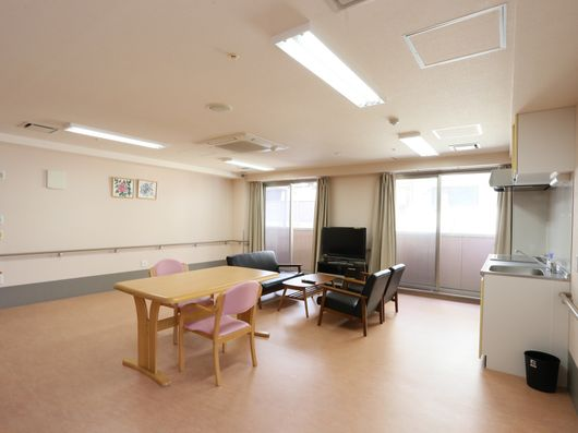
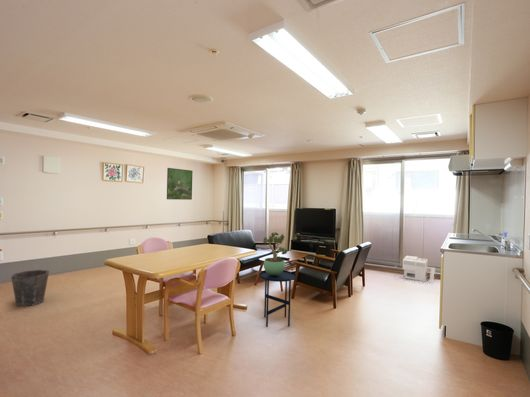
+ waste bin [10,269,50,308]
+ potted plant [262,231,288,276]
+ architectural model [402,255,436,284]
+ side table [259,269,297,328]
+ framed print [166,167,194,201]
